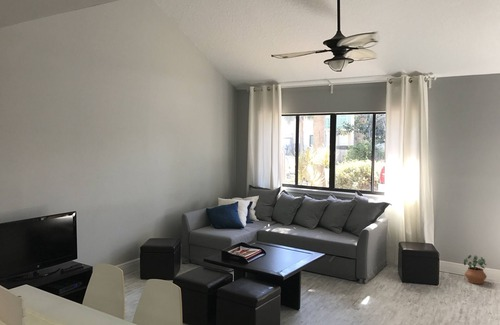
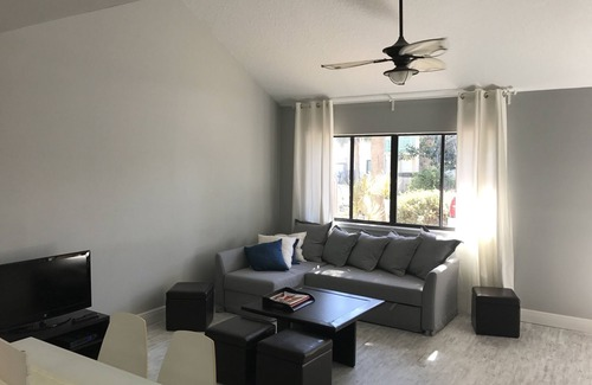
- potted plant [463,254,488,285]
